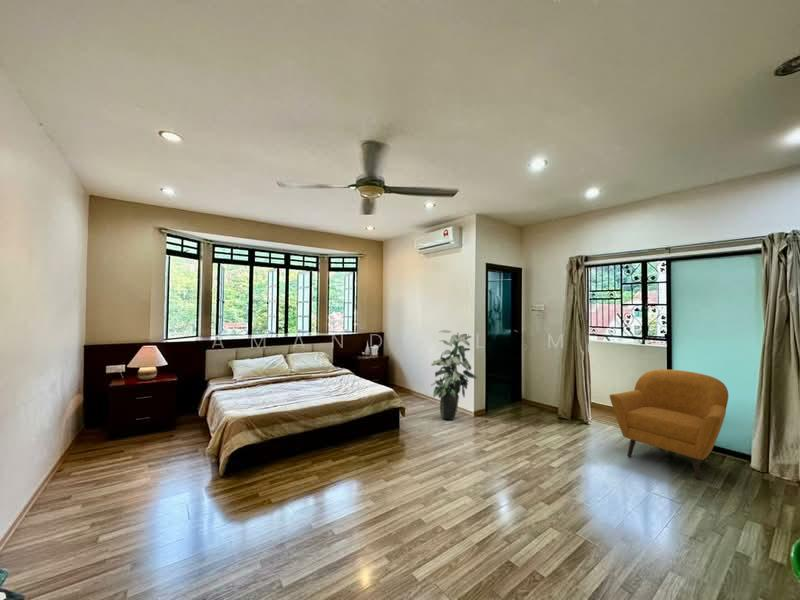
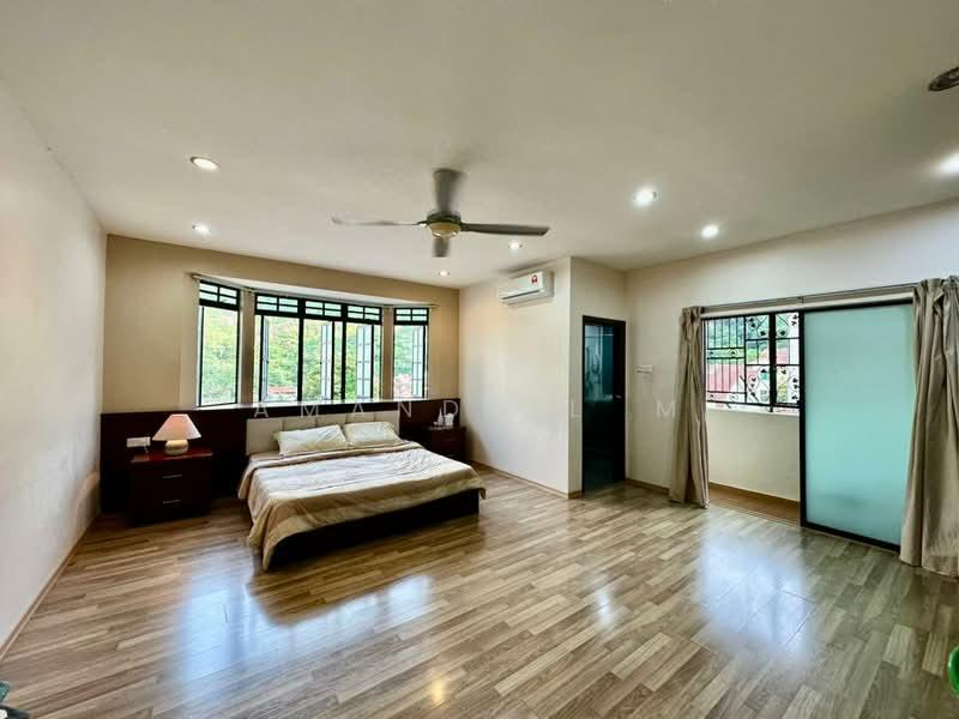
- indoor plant [430,329,478,421]
- armchair [609,368,729,481]
